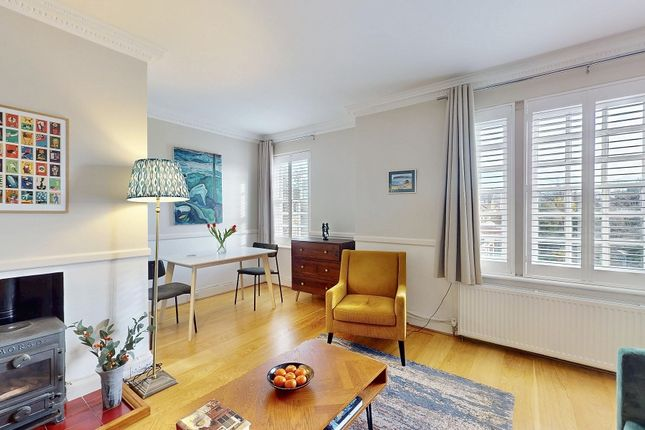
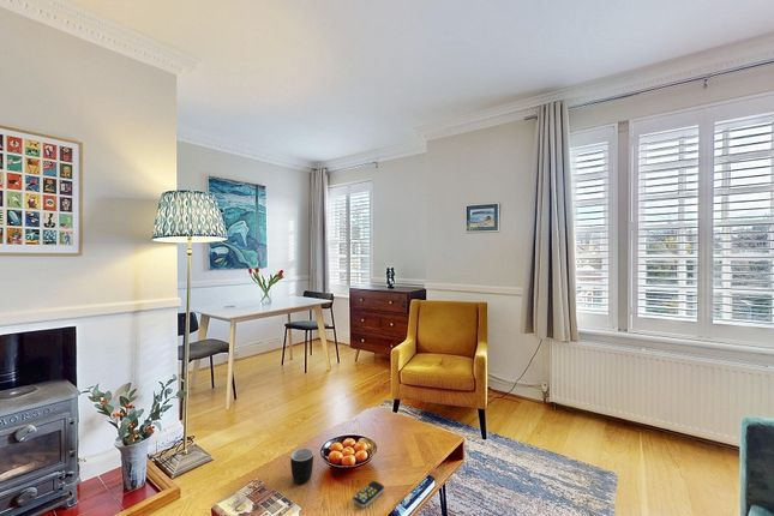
+ remote control [352,480,385,509]
+ mug [289,448,314,485]
